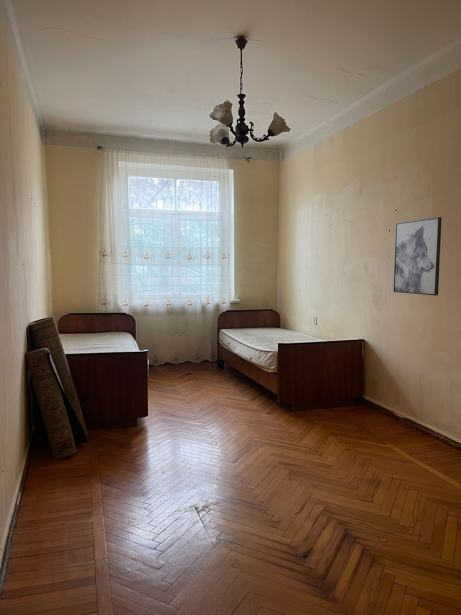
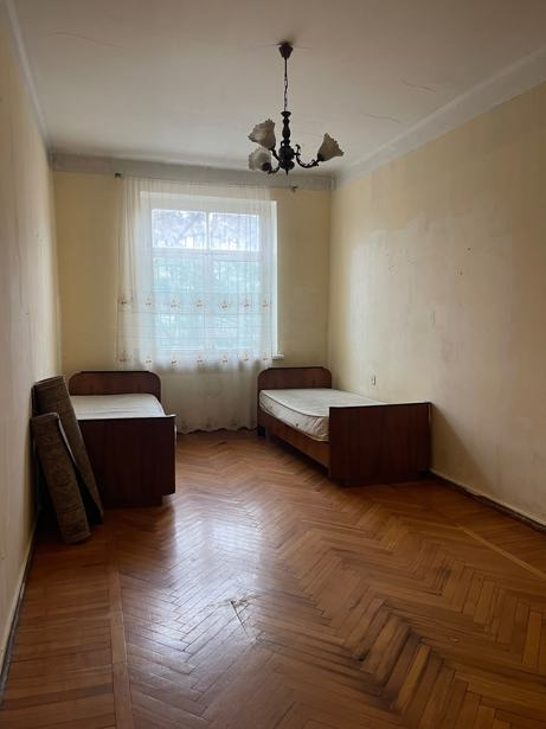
- wall art [392,216,443,297]
